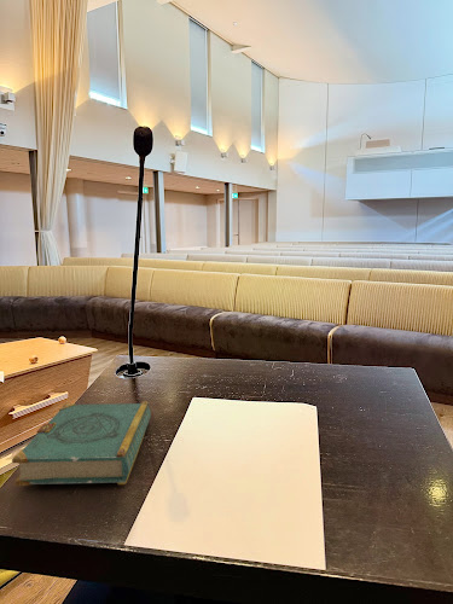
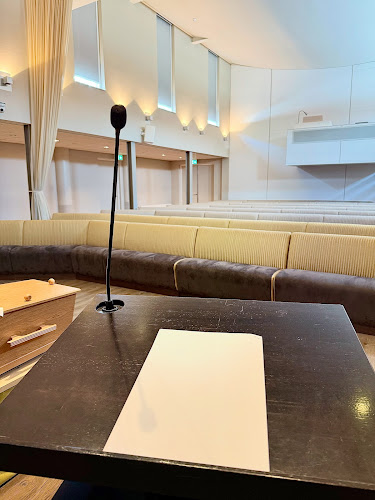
- book [11,400,152,487]
